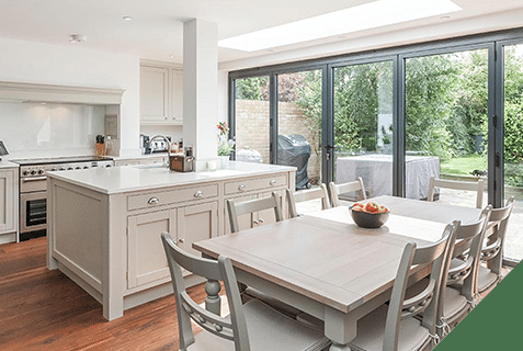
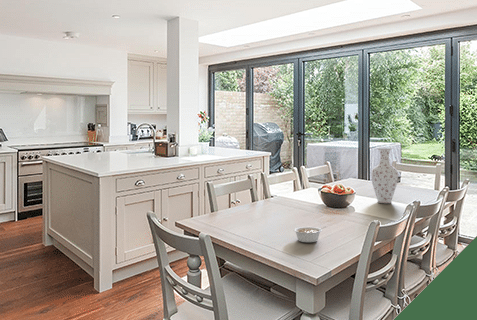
+ legume [293,225,328,243]
+ vase [370,147,399,204]
